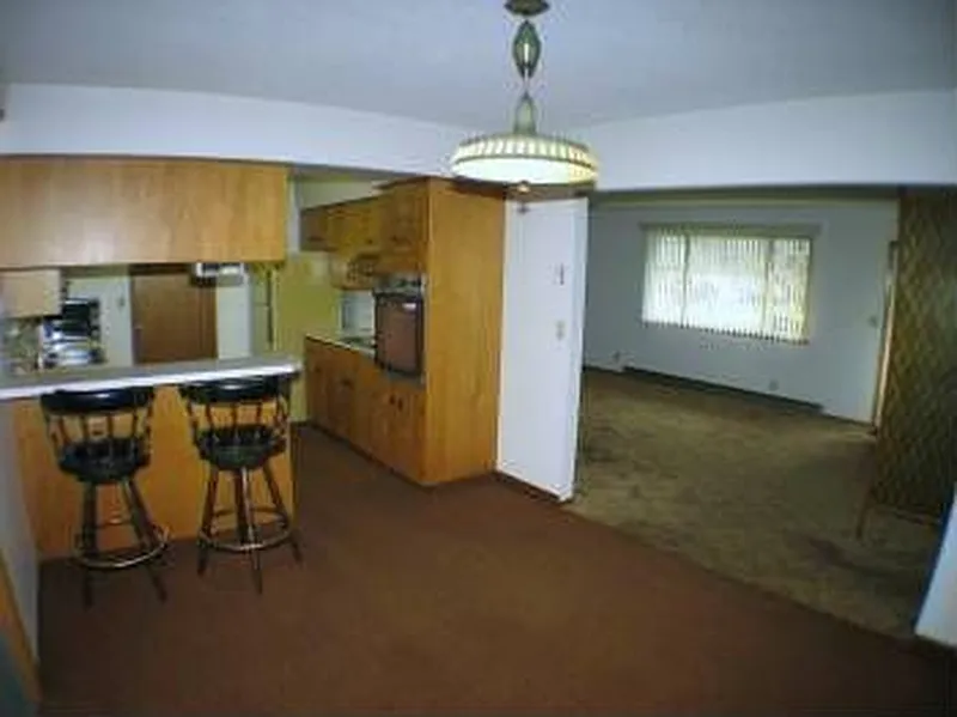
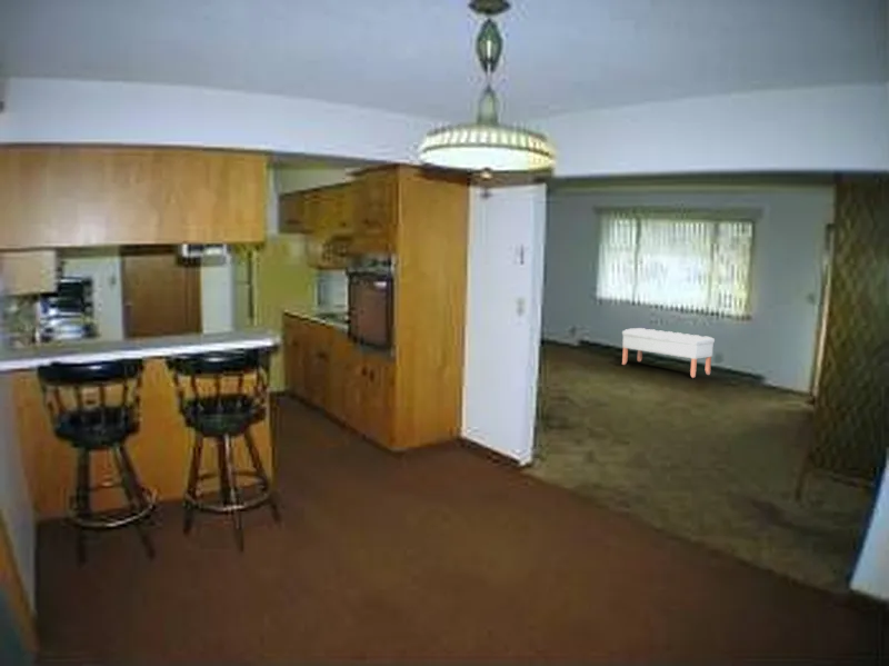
+ bench [621,327,716,379]
